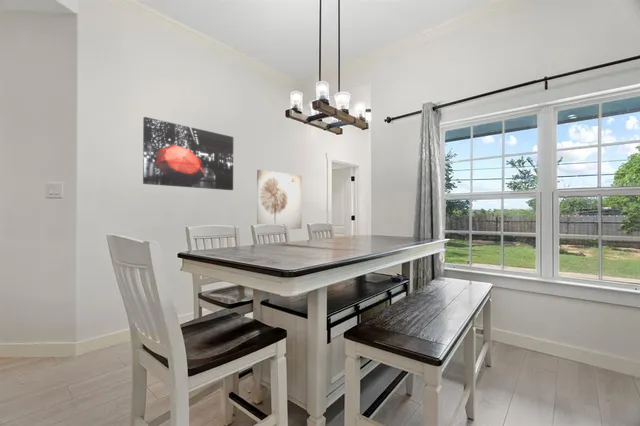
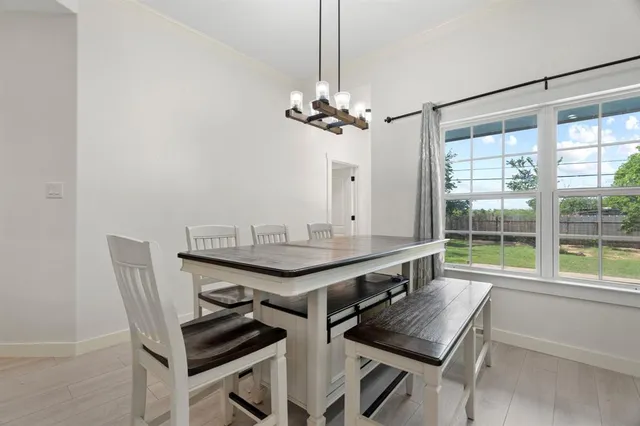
- wall art [142,116,234,191]
- wall art [256,169,303,230]
